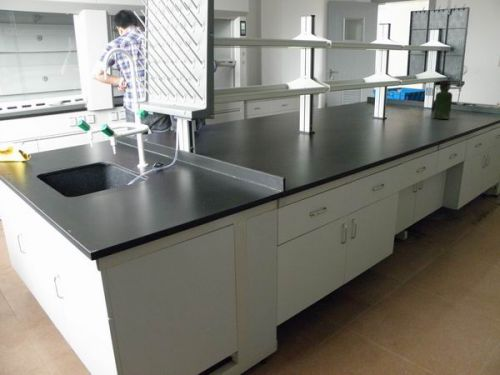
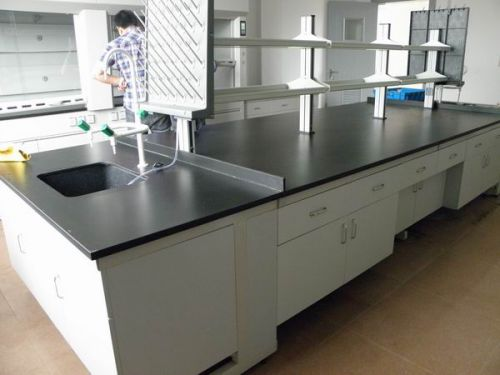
- bottle [432,80,453,120]
